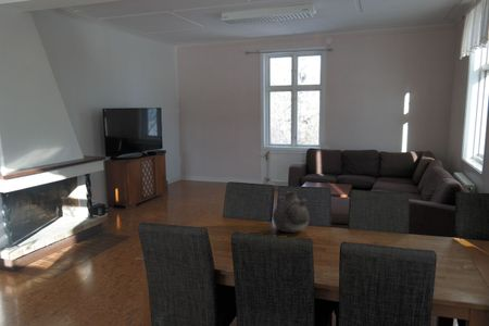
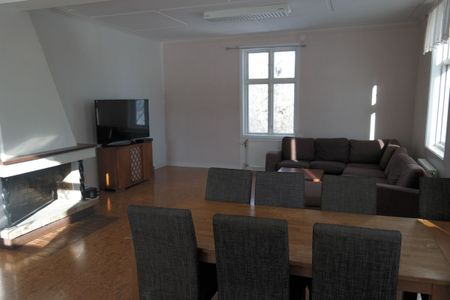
- vase [272,190,311,234]
